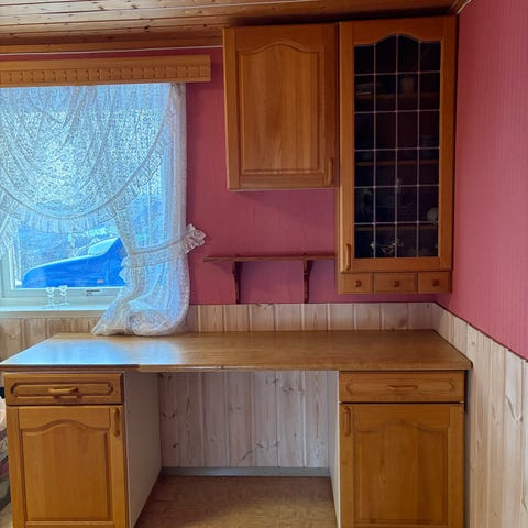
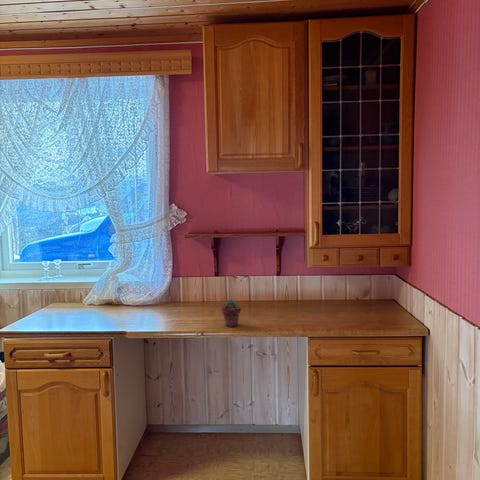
+ potted succulent [221,299,242,328]
